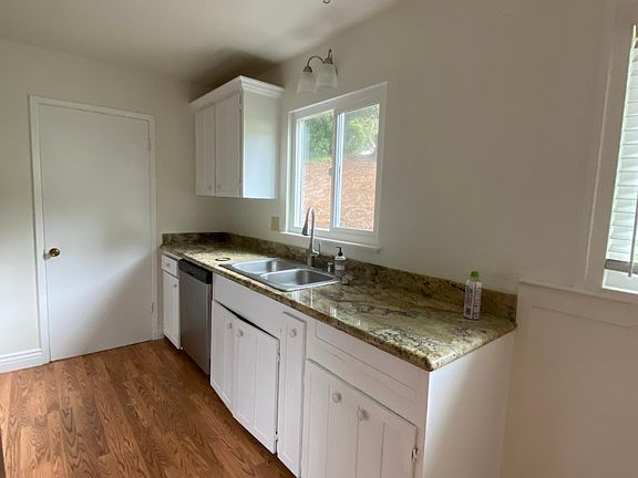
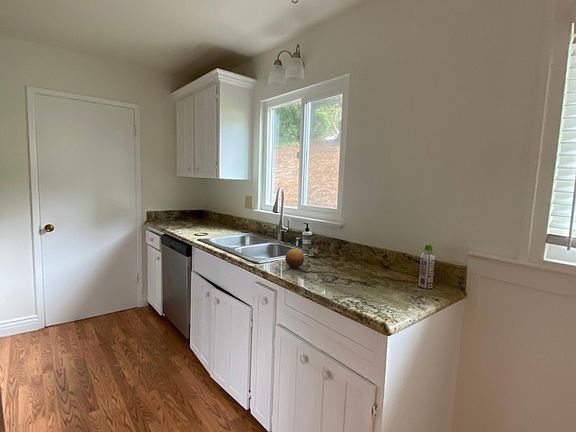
+ fruit [284,248,305,269]
